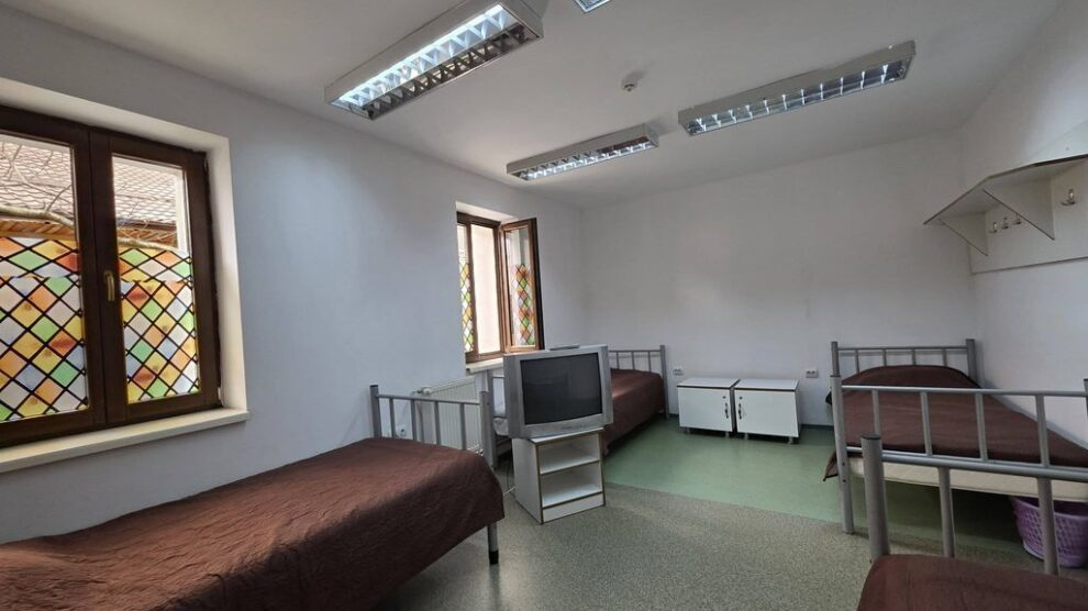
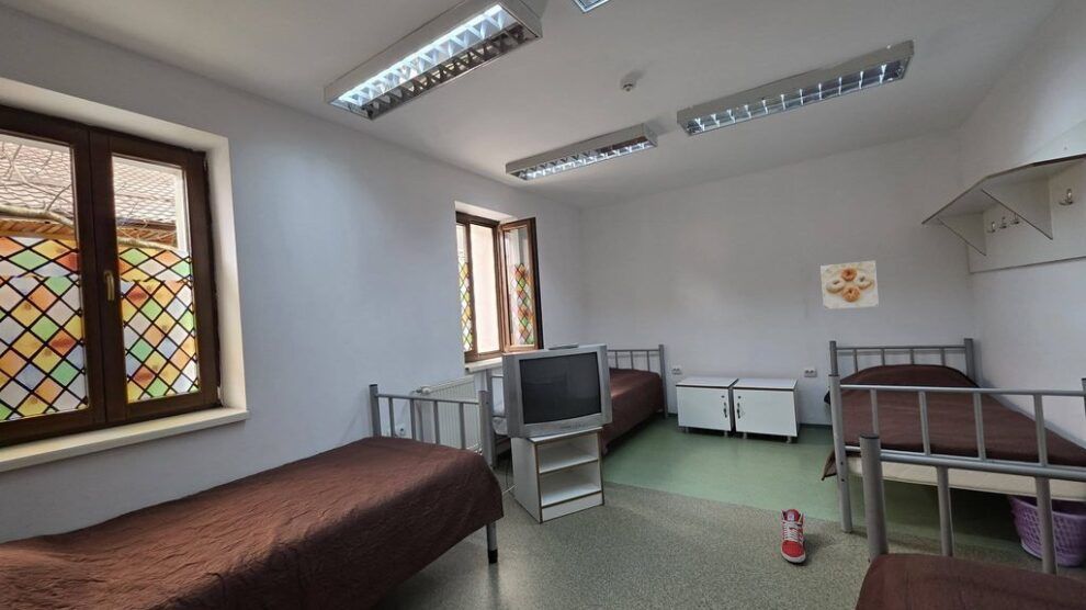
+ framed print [819,260,880,310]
+ sneaker [780,508,806,564]
